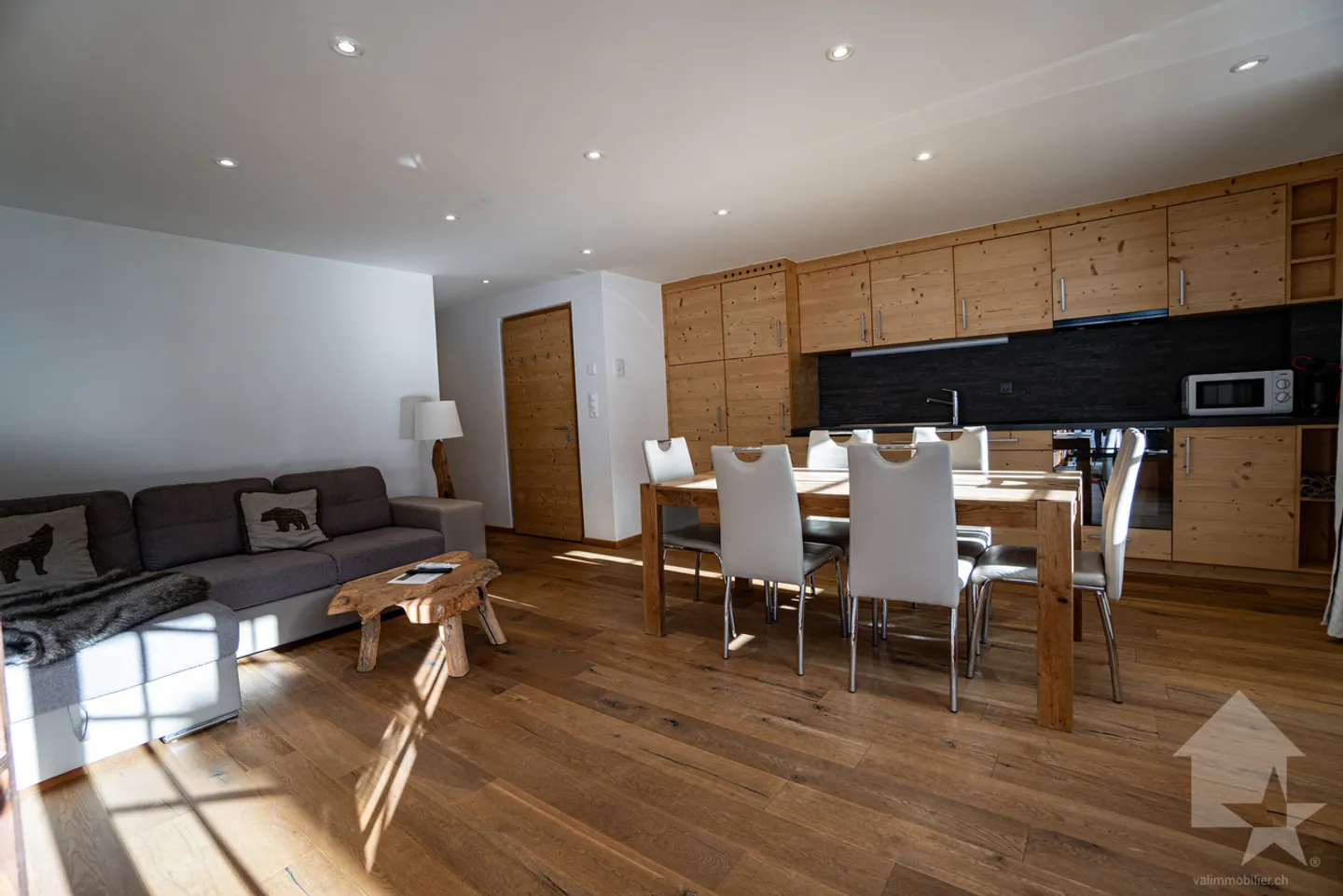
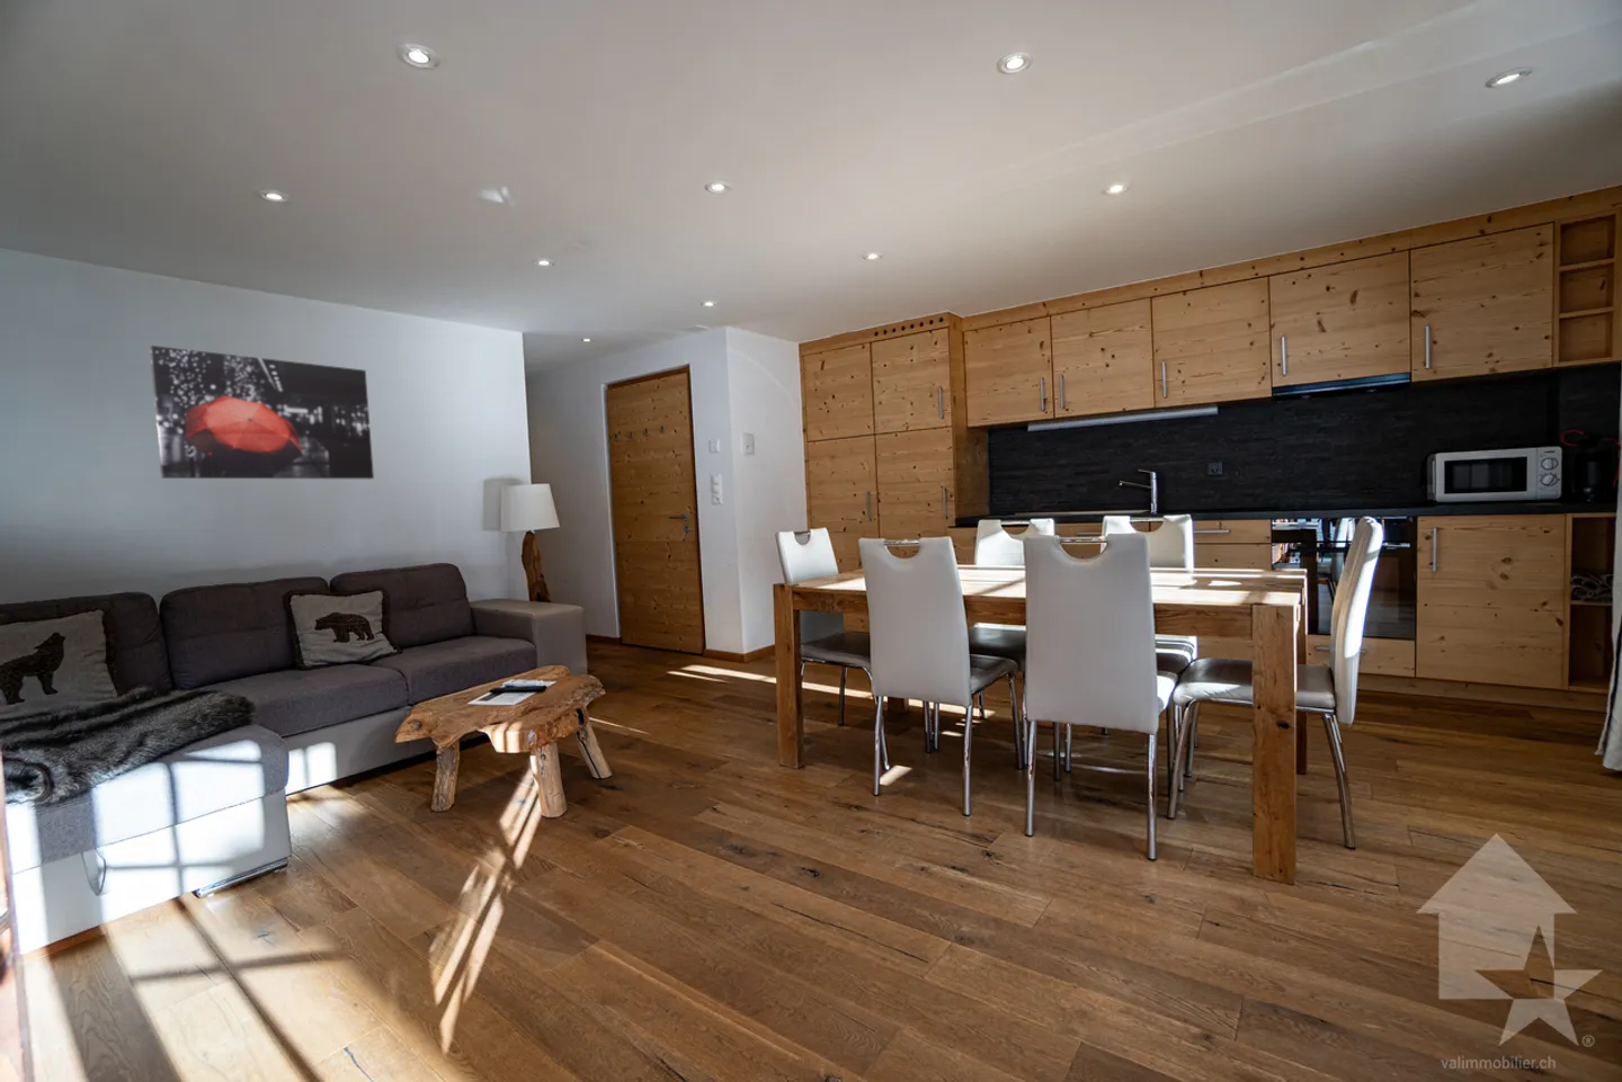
+ wall art [149,344,376,479]
